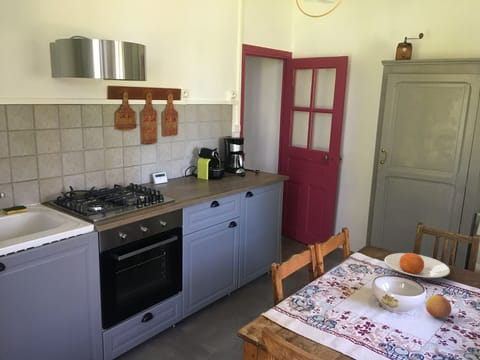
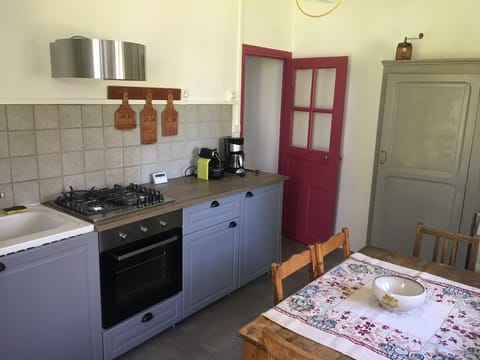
- plate [384,252,451,279]
- fruit [425,294,452,319]
